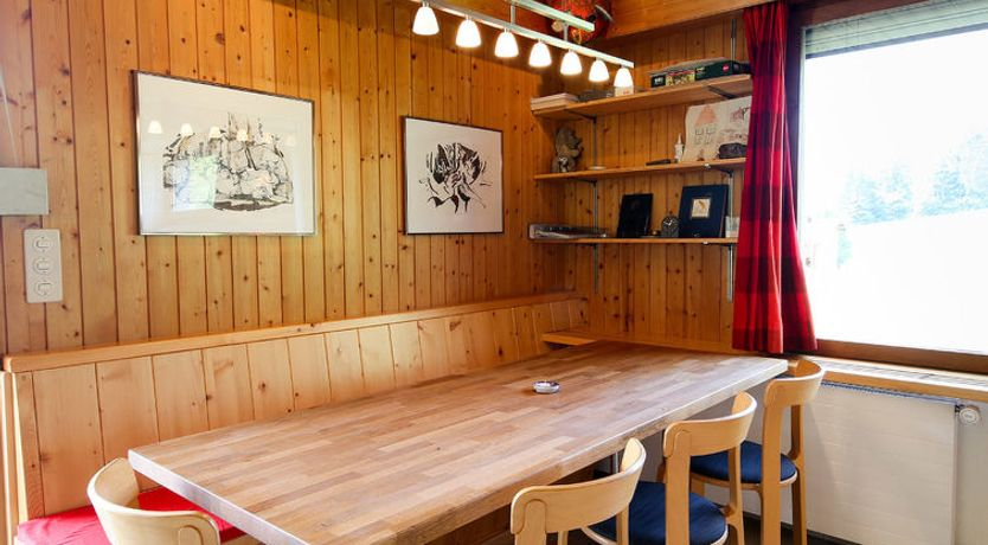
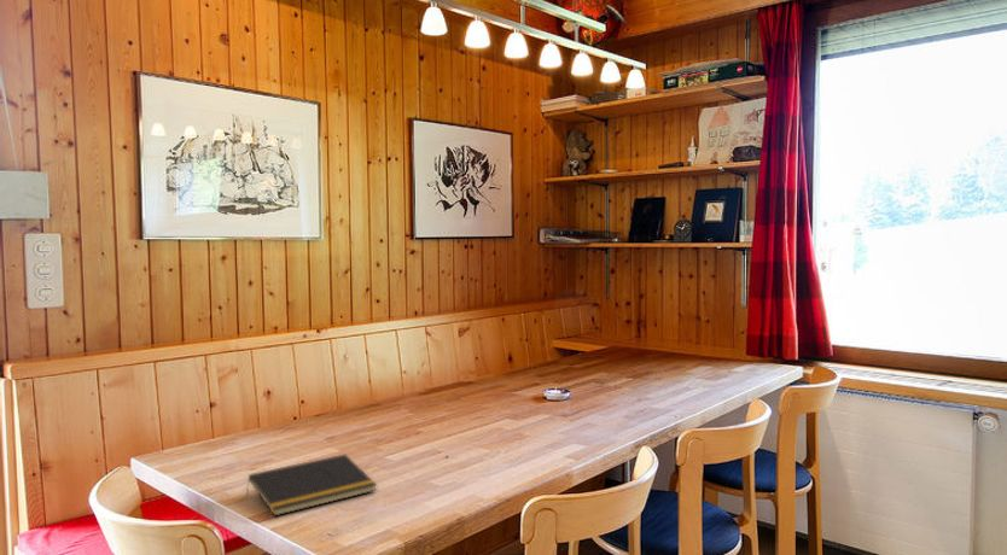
+ notepad [245,454,378,518]
